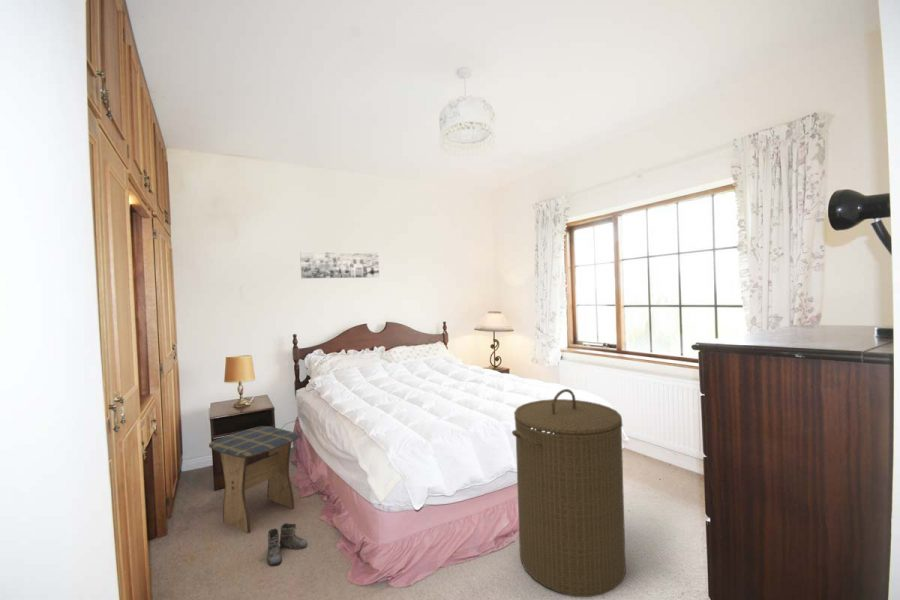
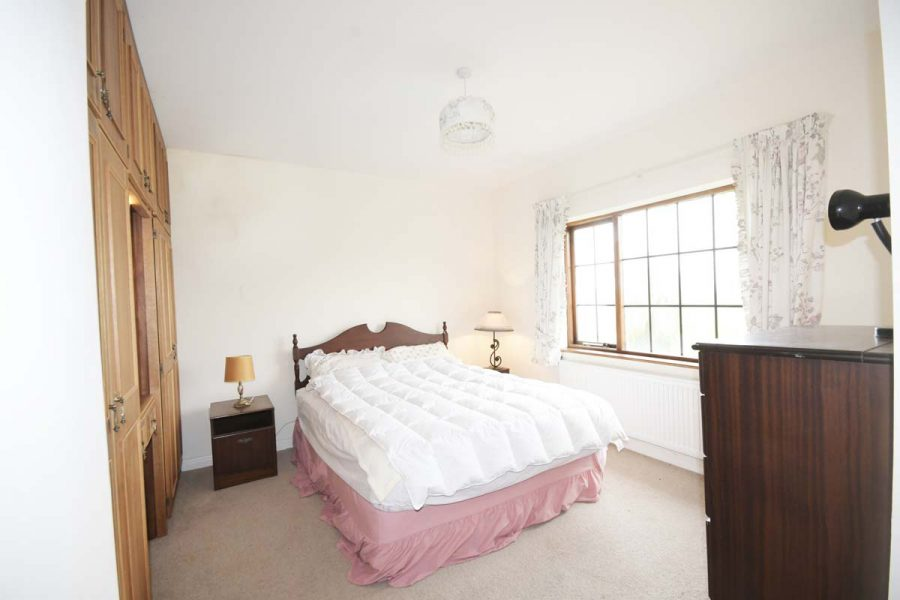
- laundry hamper [511,388,627,598]
- boots [259,522,308,567]
- stool [208,425,300,534]
- wall art [299,251,380,279]
